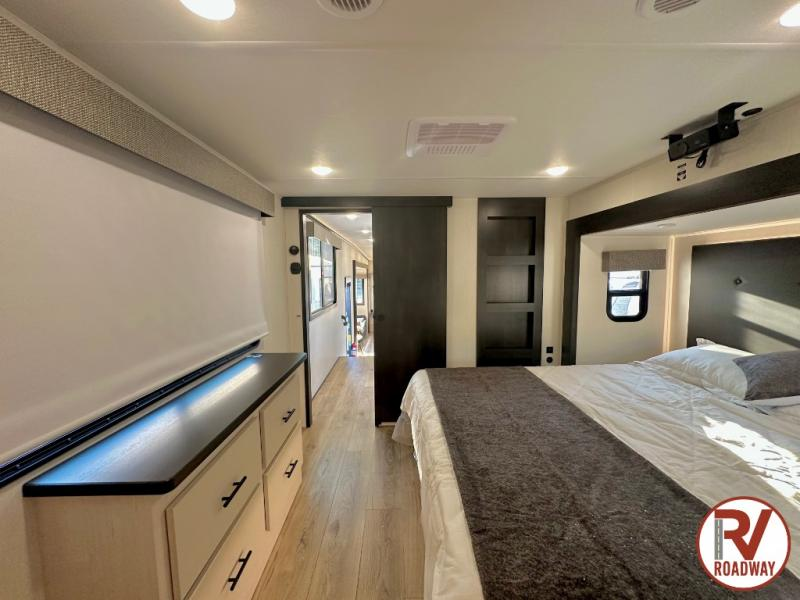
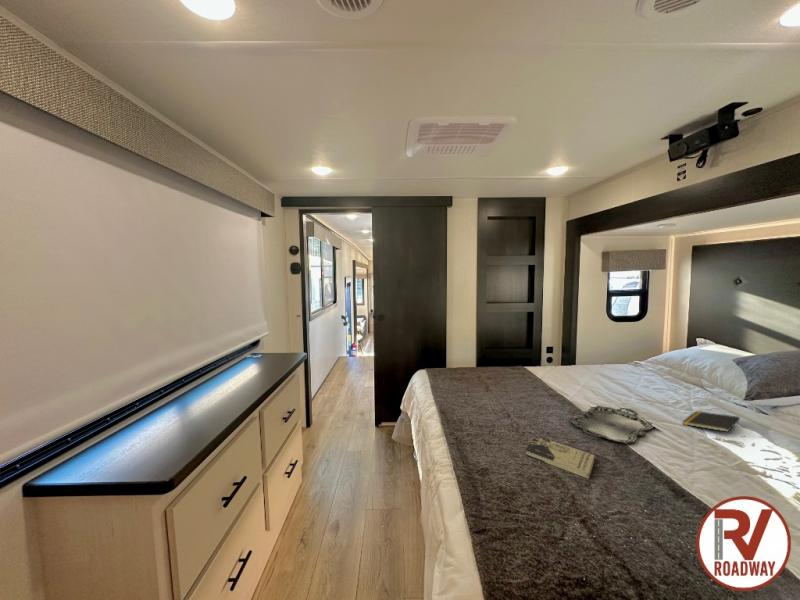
+ notepad [681,410,741,433]
+ book [524,435,596,480]
+ serving tray [568,405,654,445]
